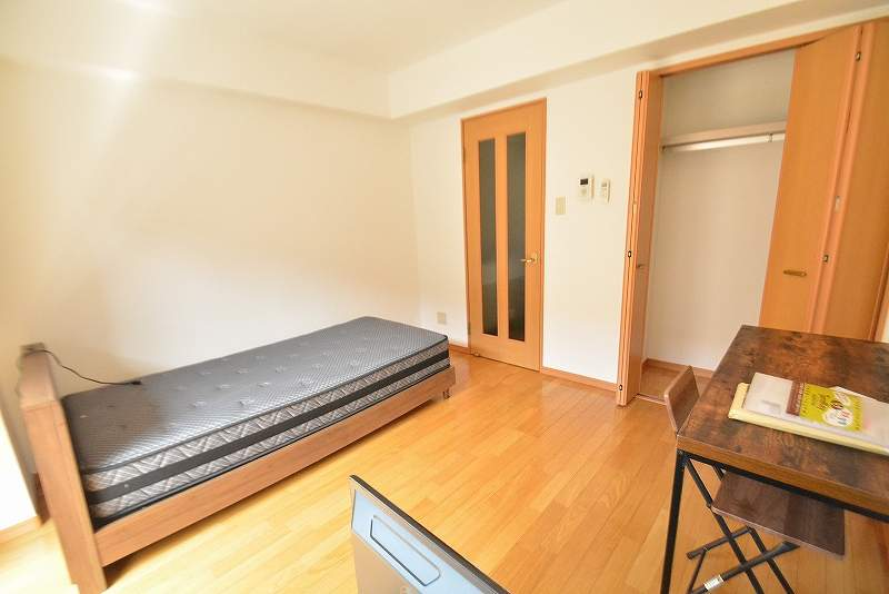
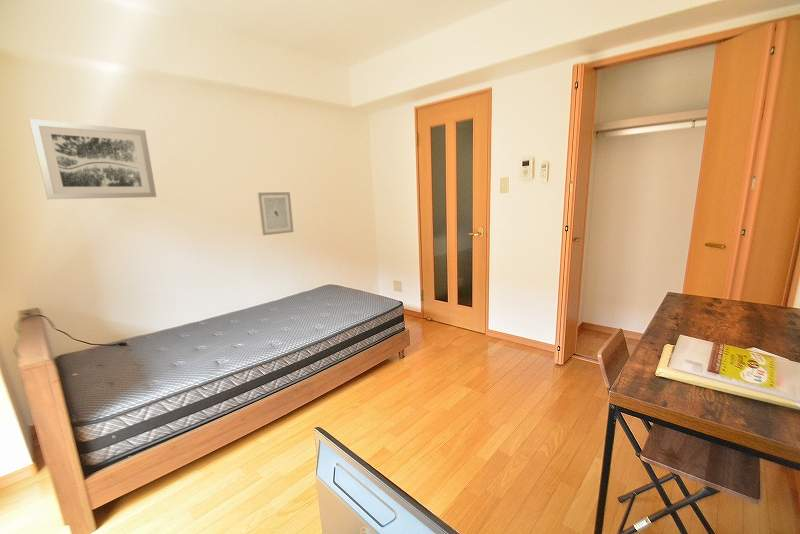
+ wall art [256,191,295,236]
+ wall art [28,118,157,200]
